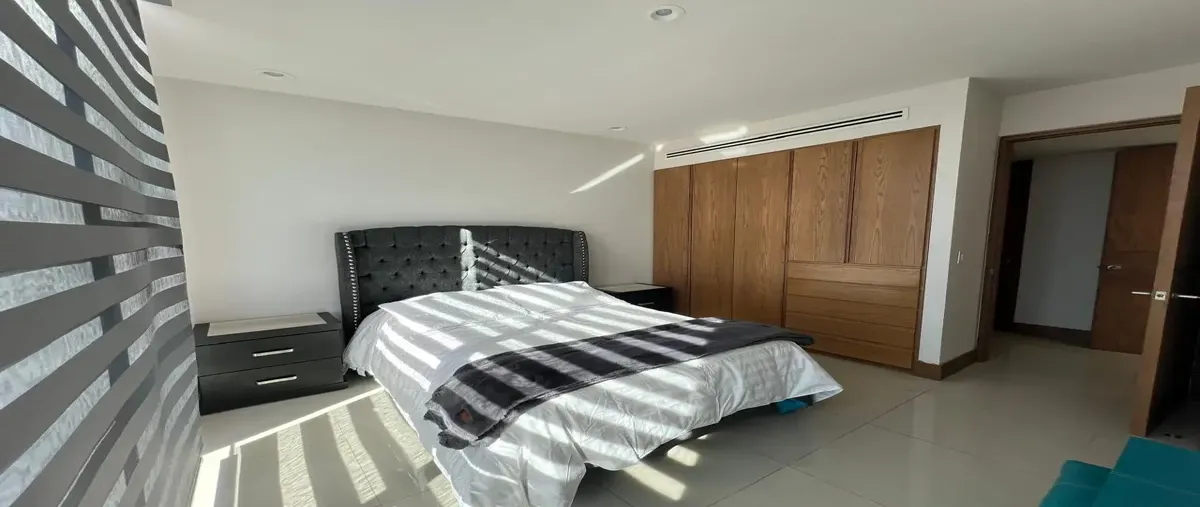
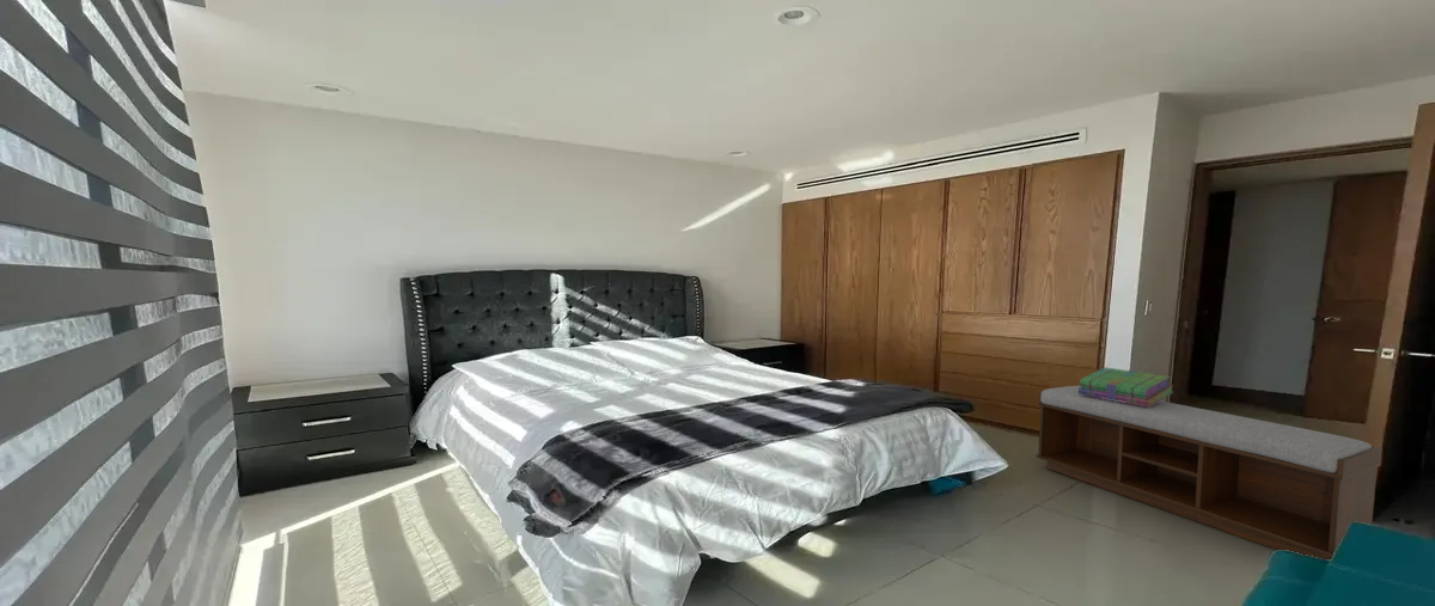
+ stack of books [1079,366,1174,408]
+ bench [1034,385,1384,561]
